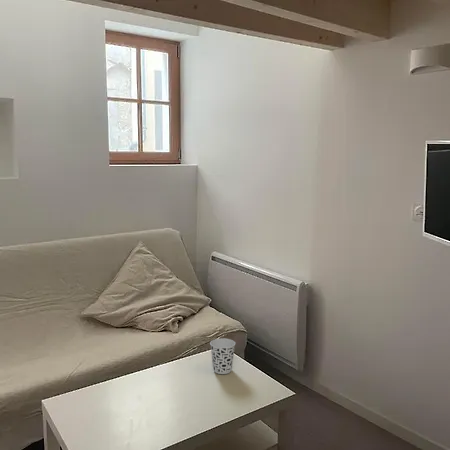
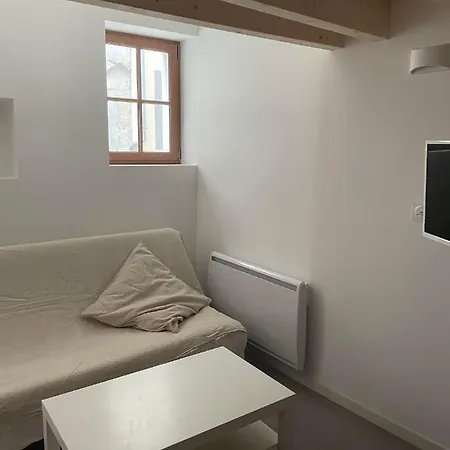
- cup [209,338,236,375]
